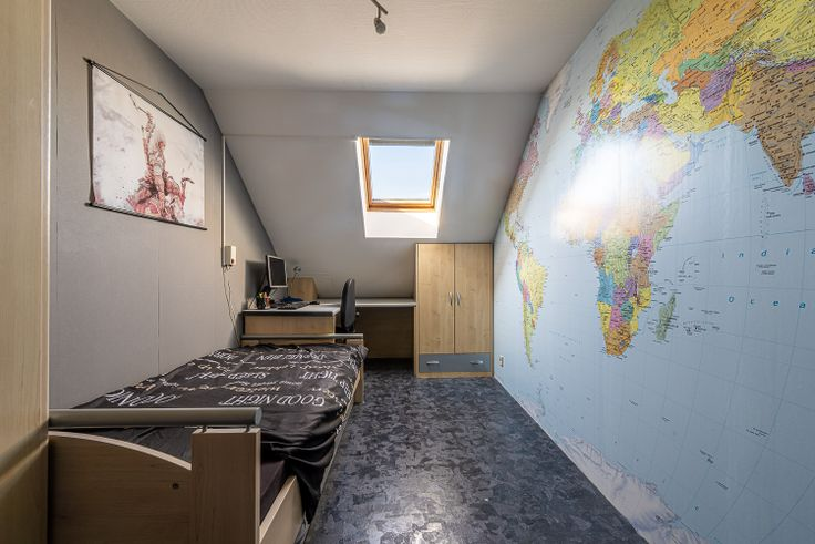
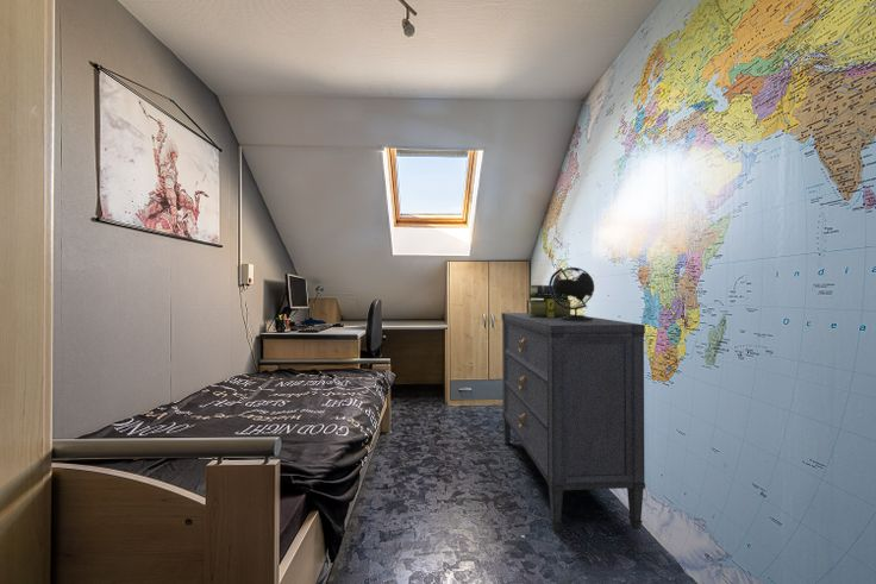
+ dresser [500,312,646,533]
+ stack of books [526,284,574,318]
+ globe [548,266,595,321]
